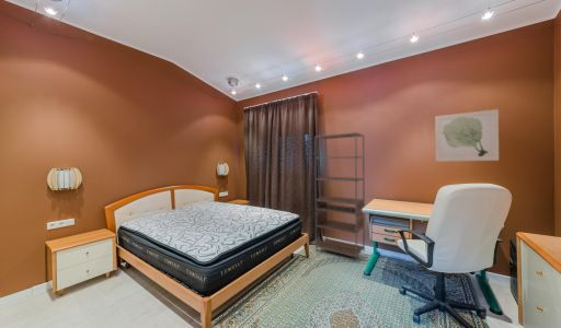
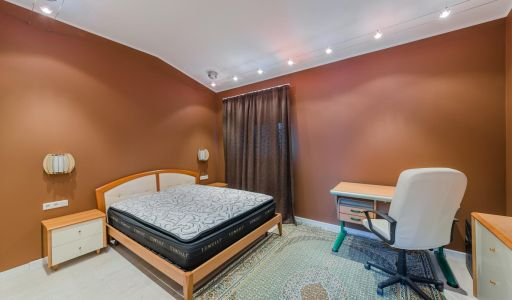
- wall art [434,108,500,163]
- shelving unit [313,131,366,262]
